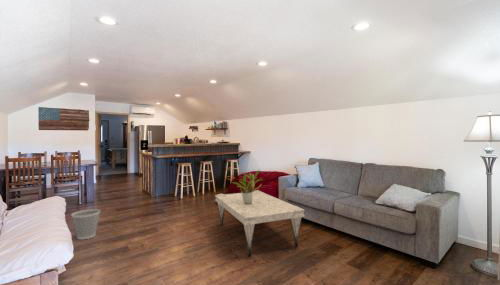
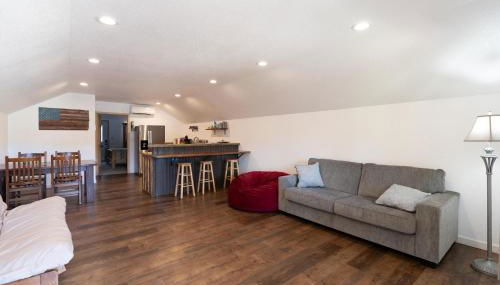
- coffee table [214,189,306,258]
- wastebasket [70,208,101,241]
- potted plant [231,169,264,204]
